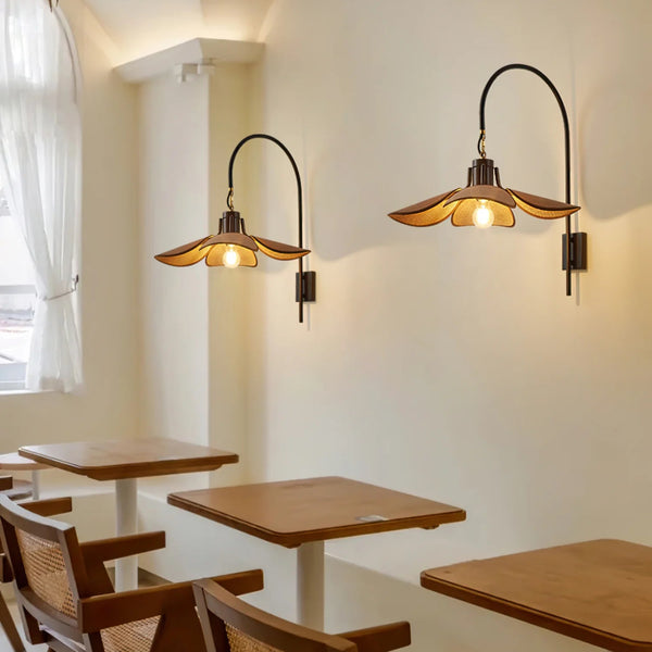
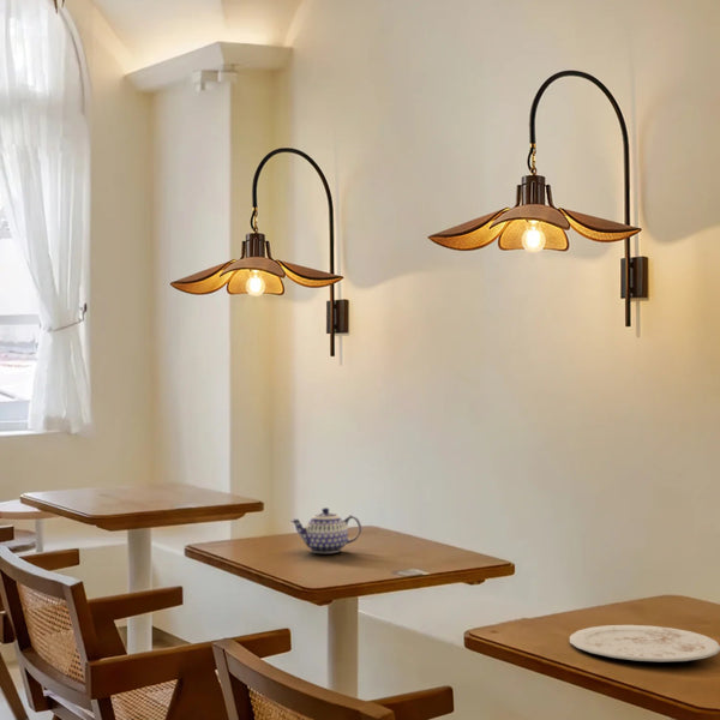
+ plate [569,624,720,662]
+ teapot [289,506,362,554]
